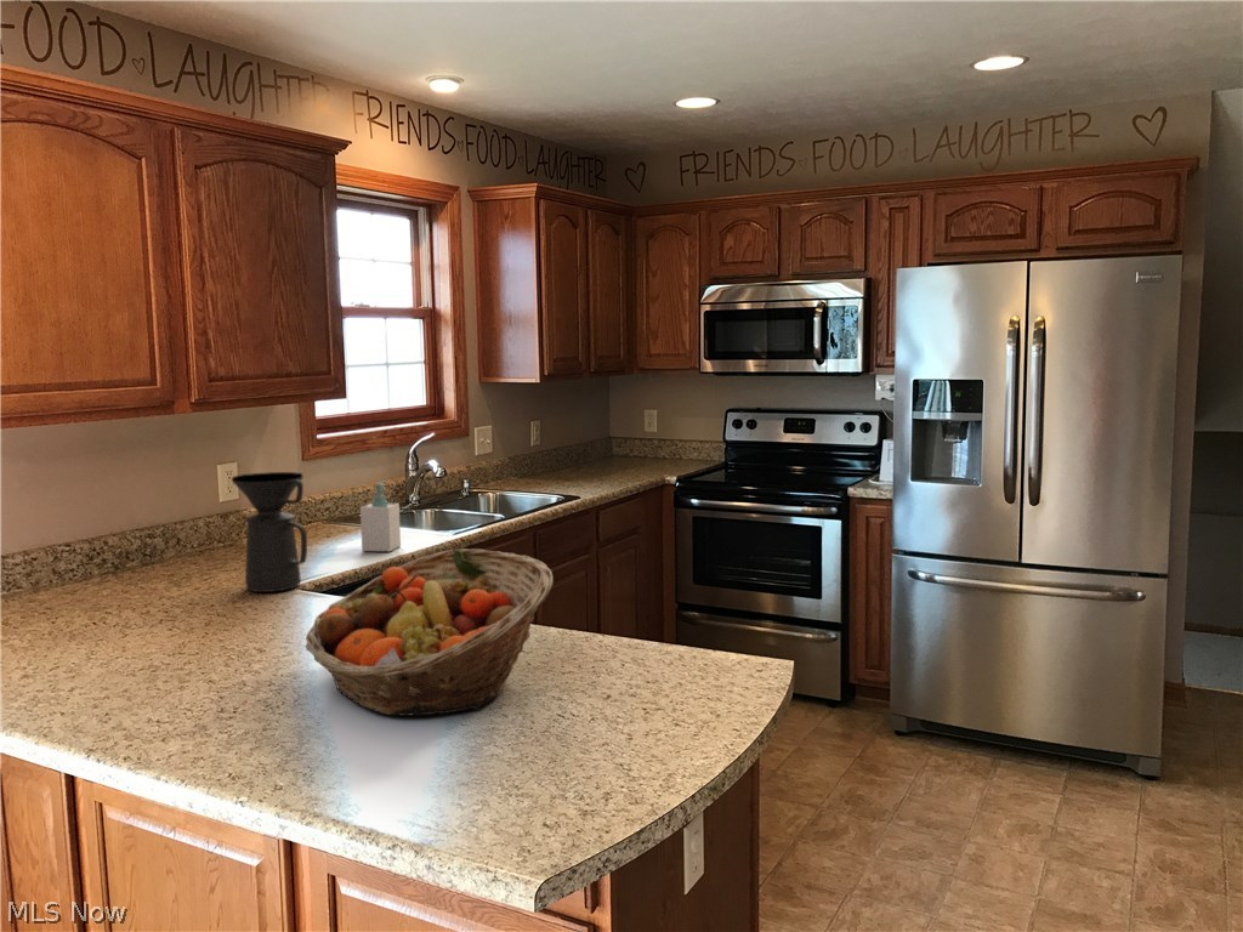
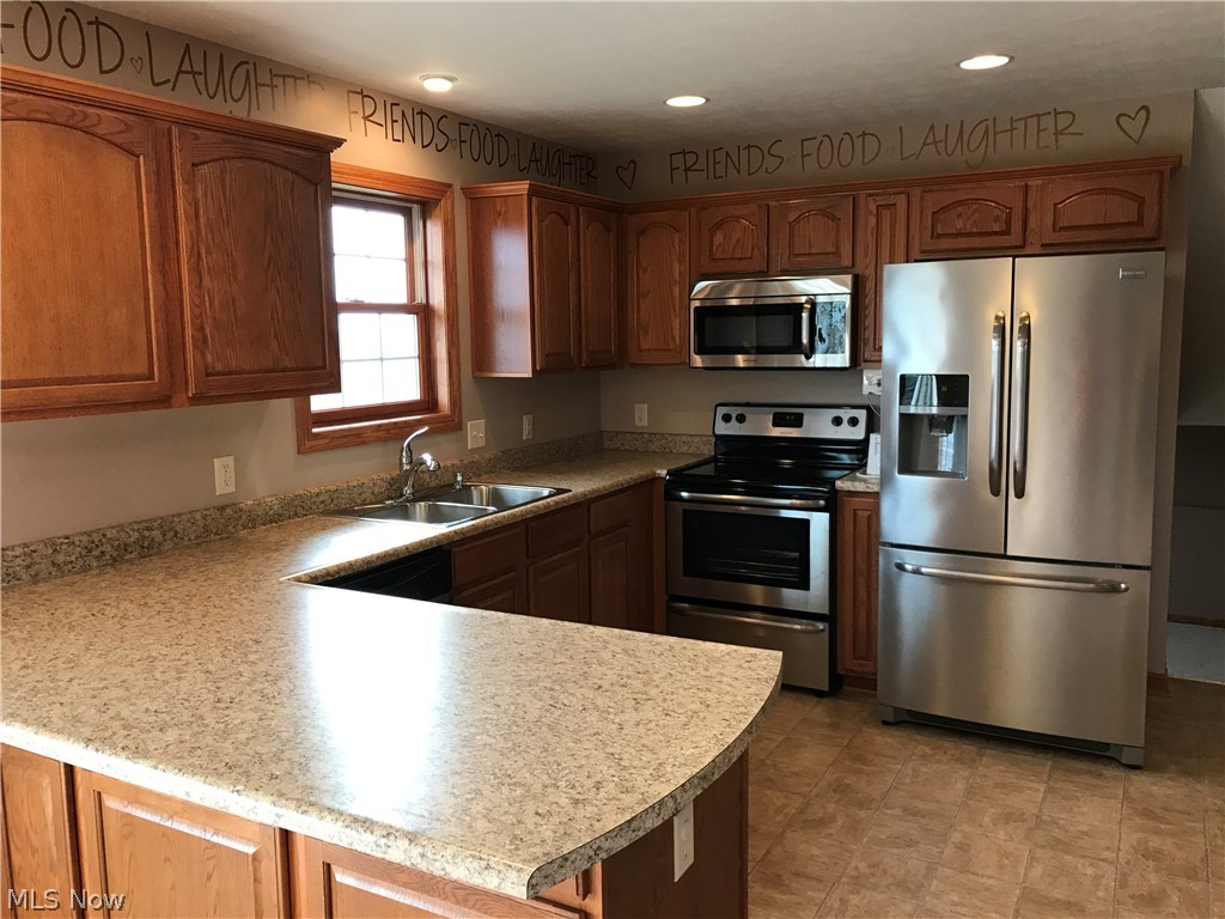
- coffee maker [231,471,308,593]
- soap bottle [359,482,402,552]
- fruit basket [303,547,555,717]
